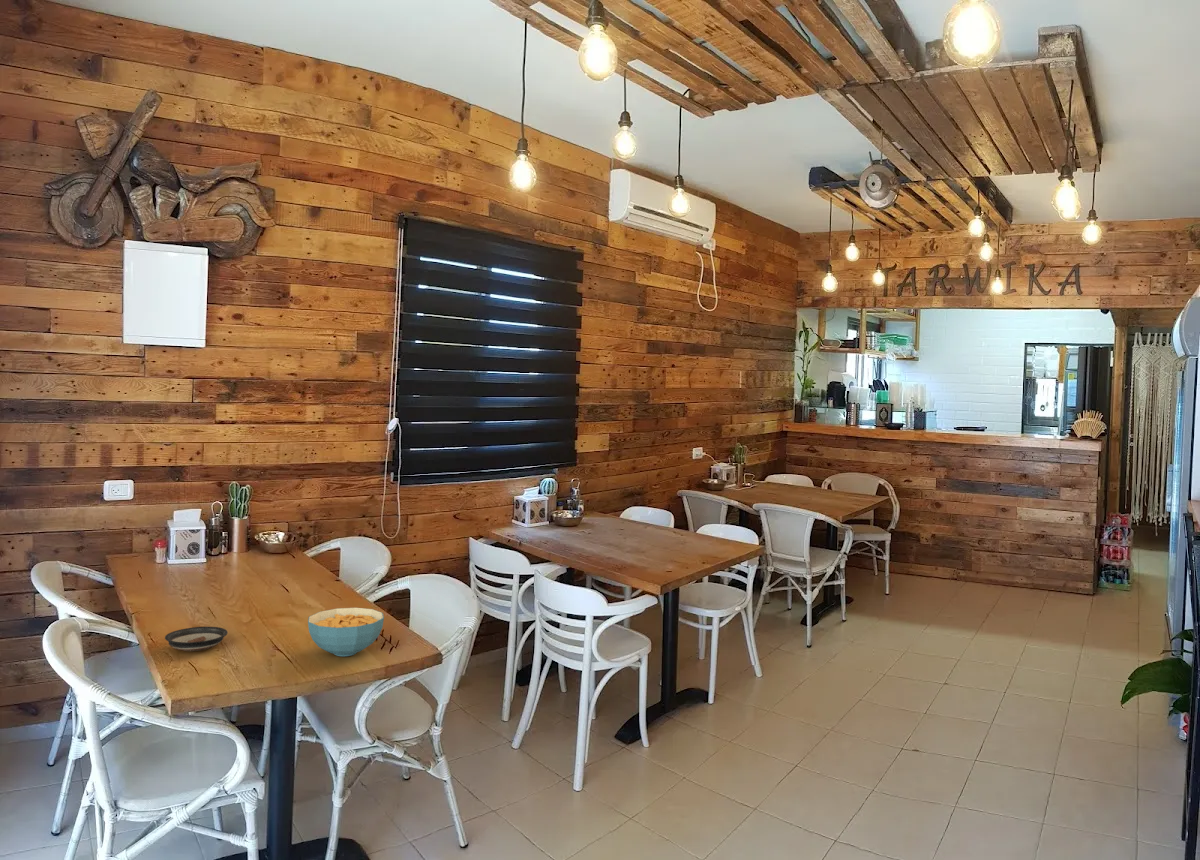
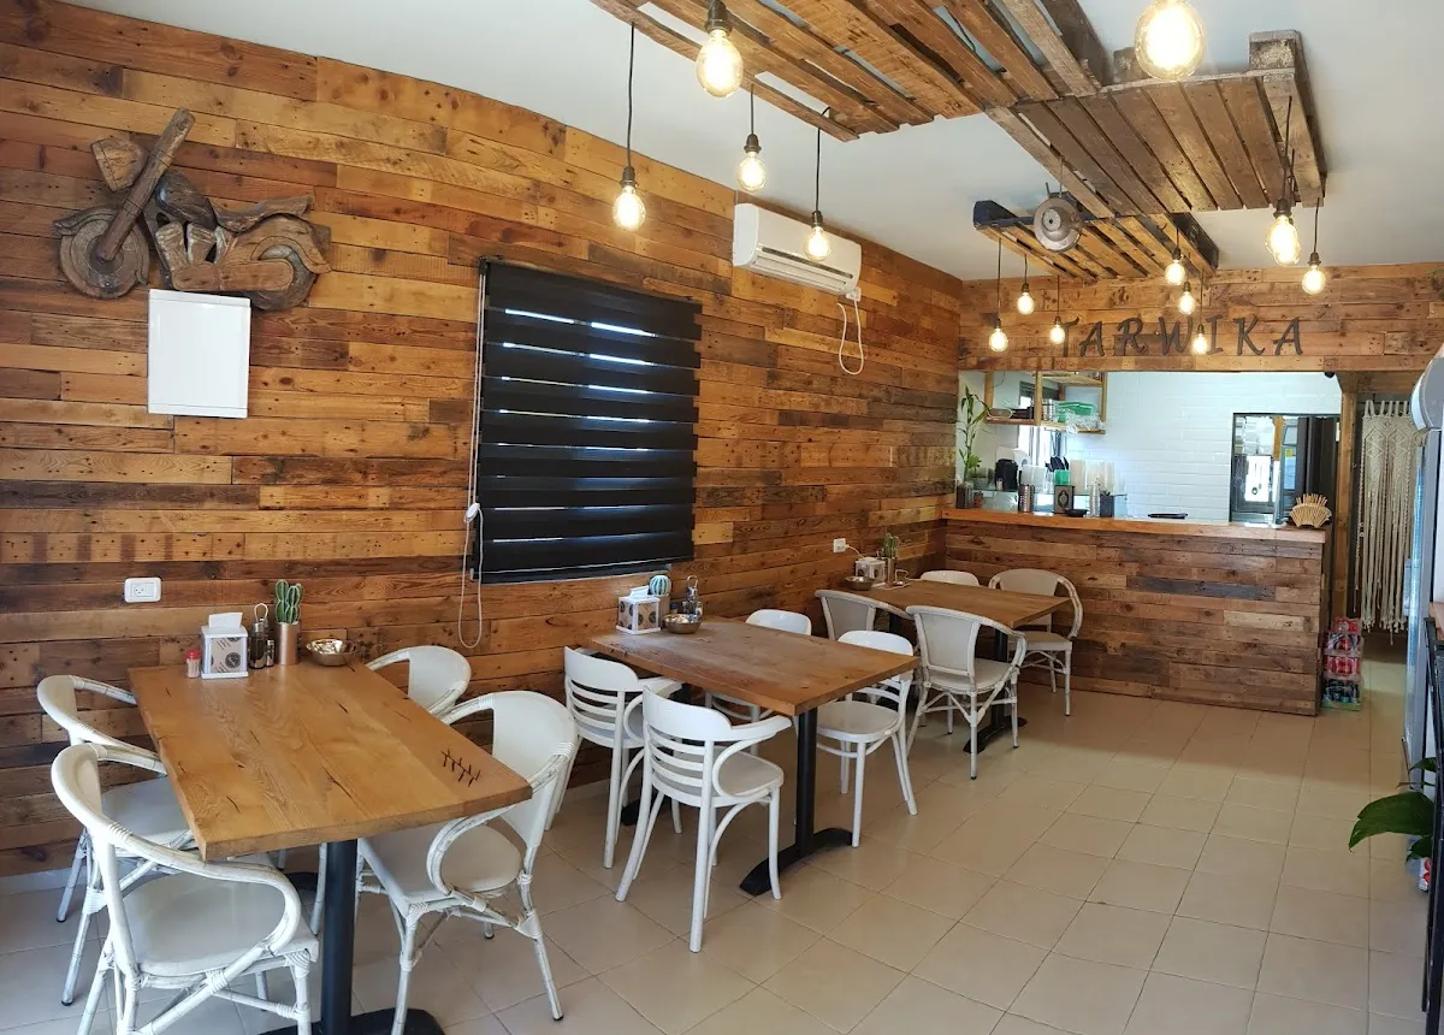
- cereal bowl [307,607,385,657]
- saucer [164,626,228,652]
